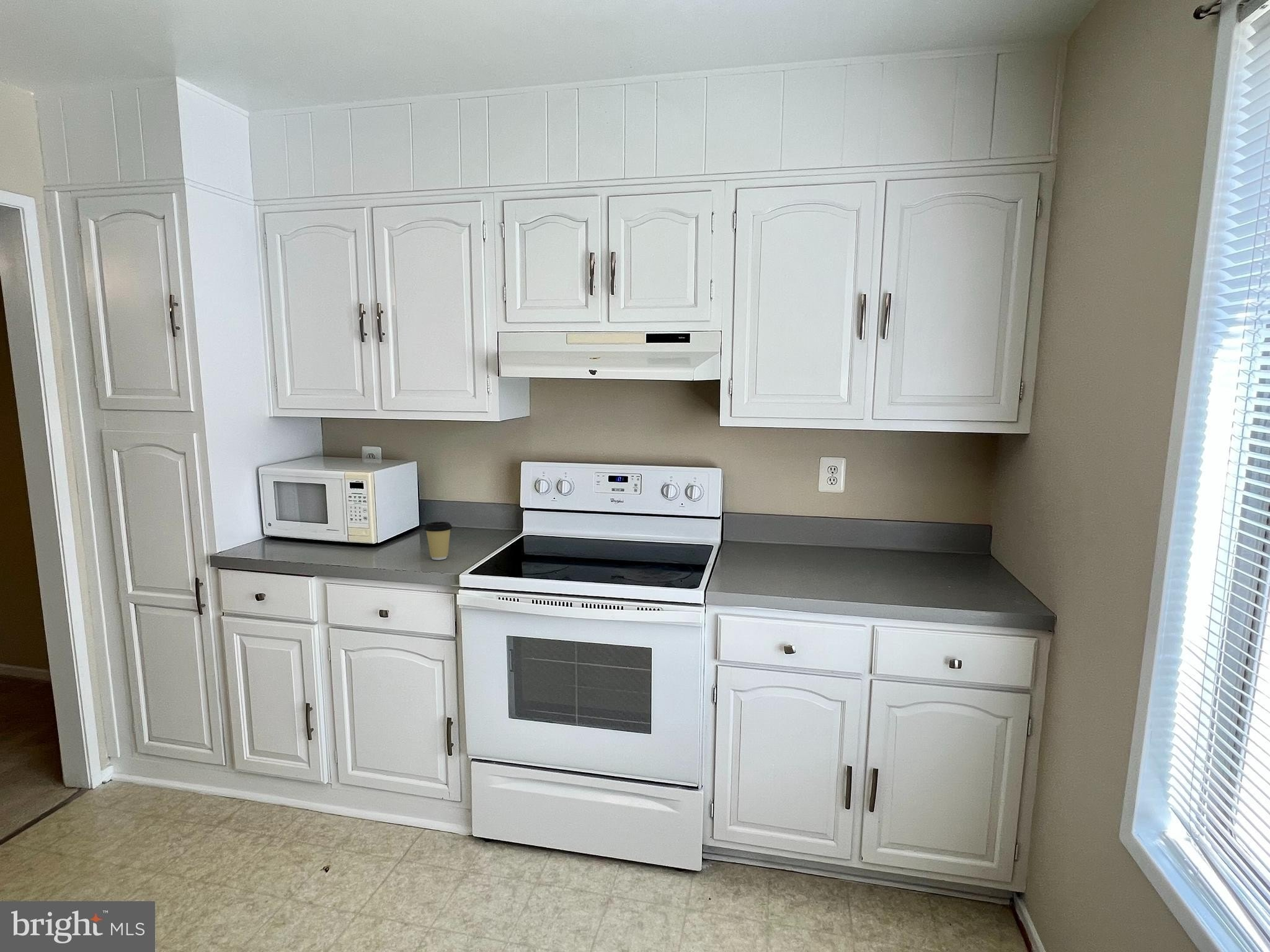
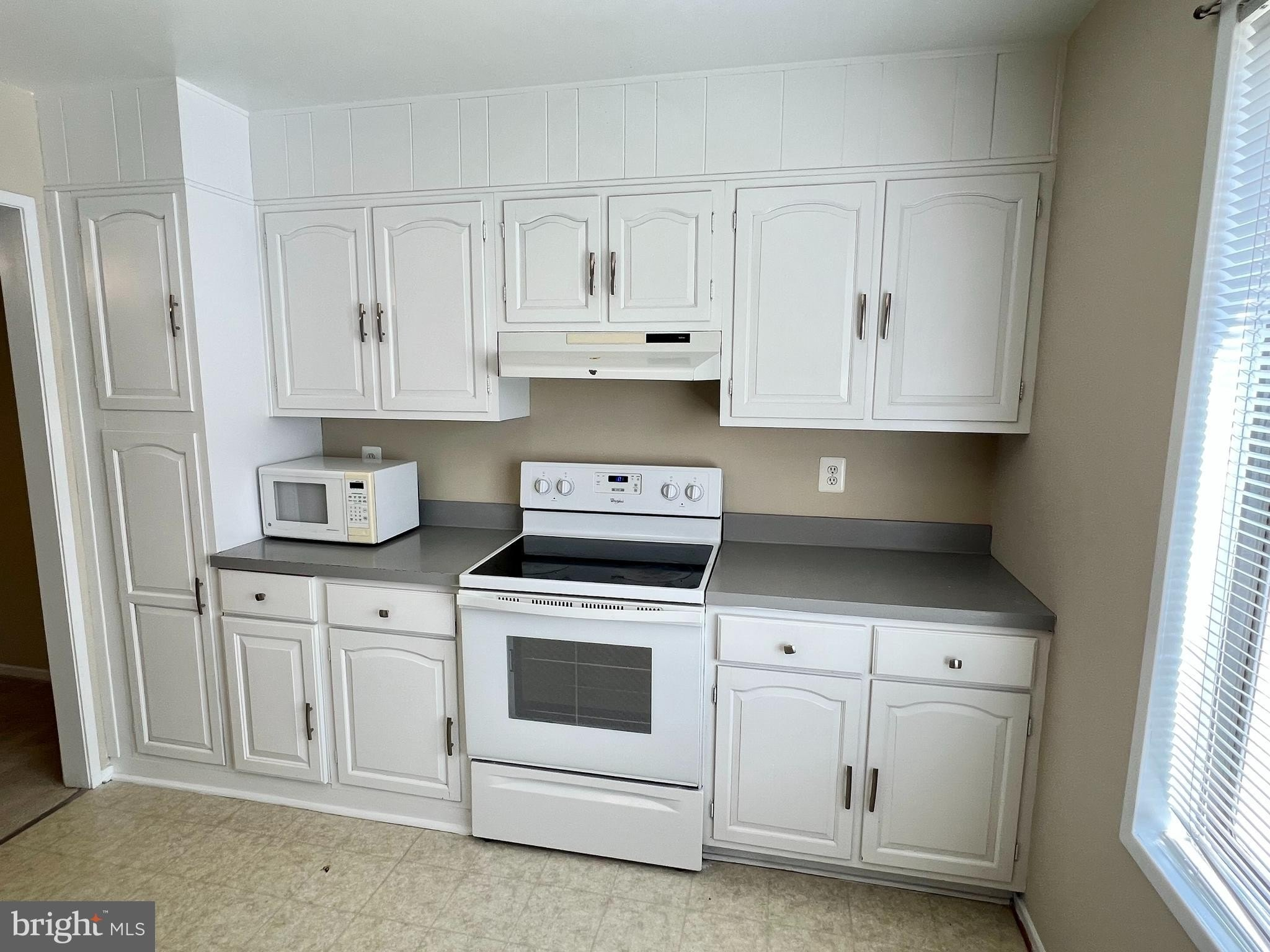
- coffee cup [424,521,453,560]
